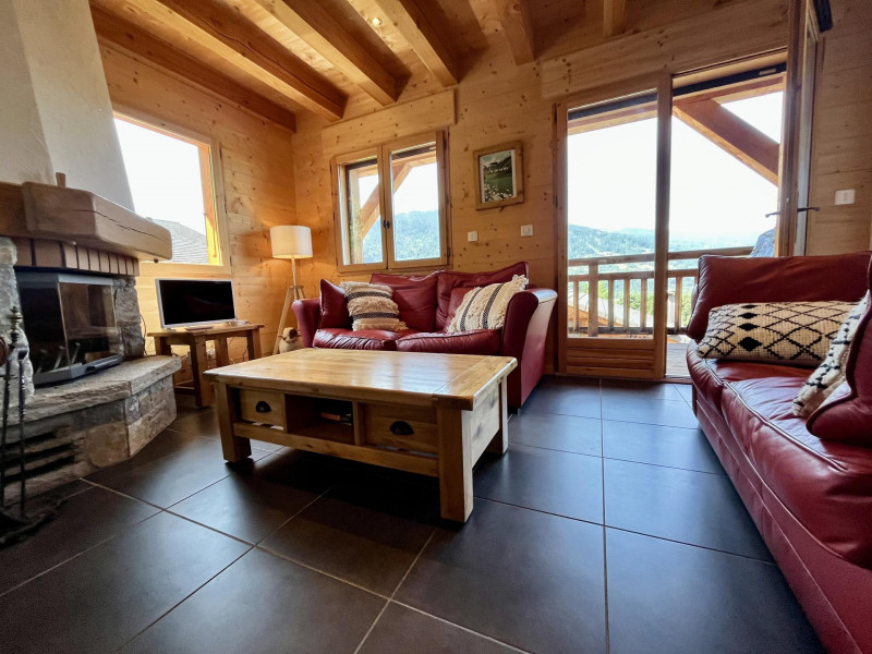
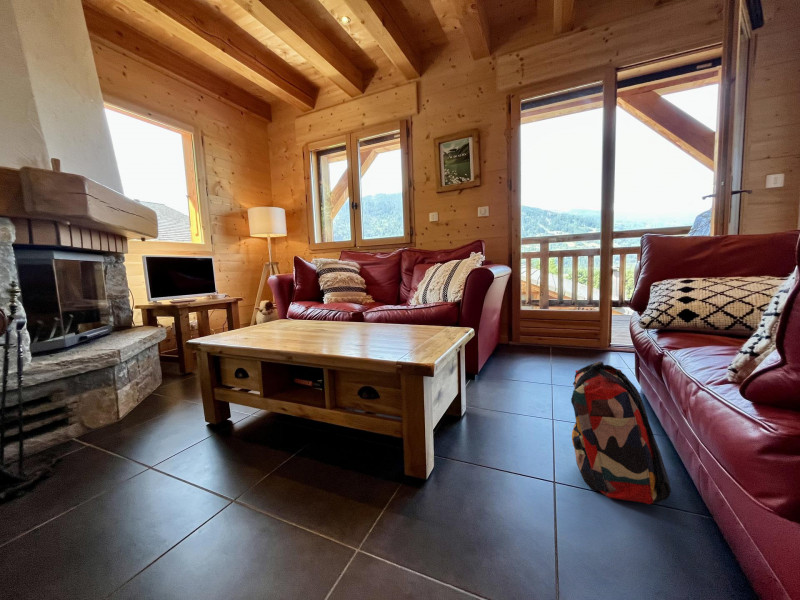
+ backpack [570,361,672,505]
